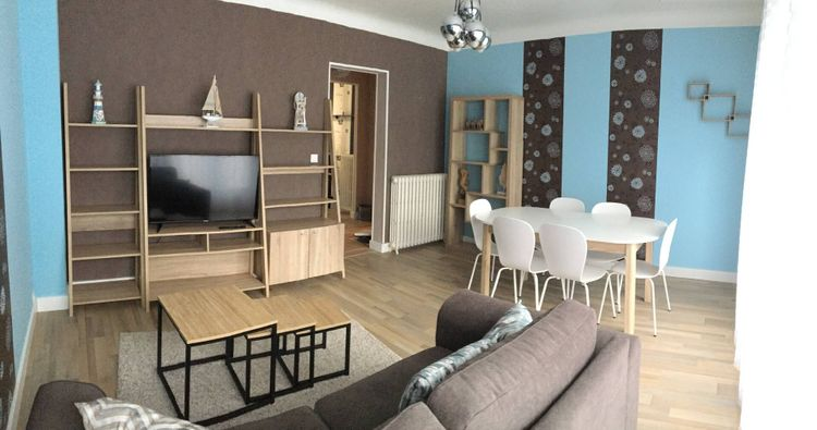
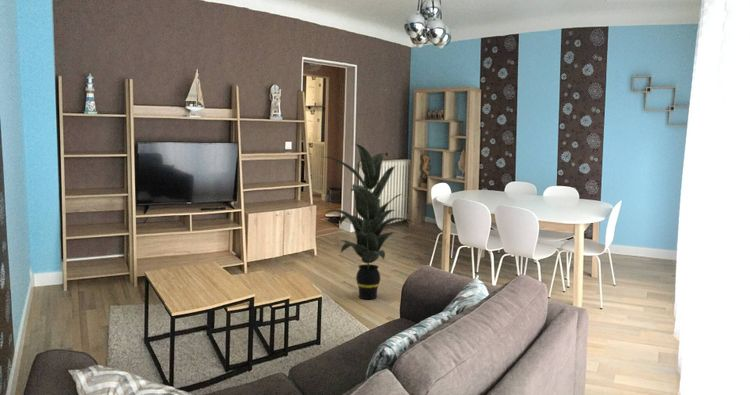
+ indoor plant [321,142,417,300]
